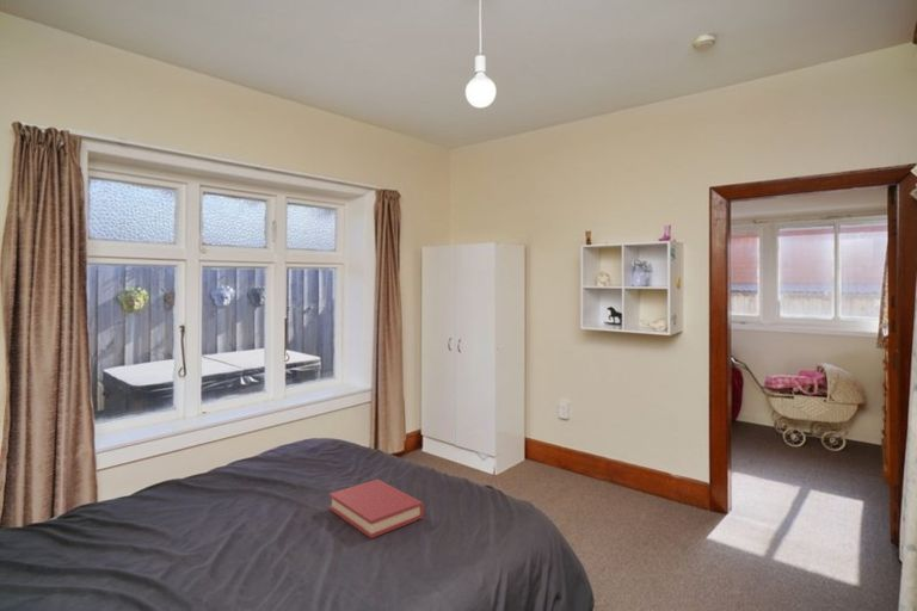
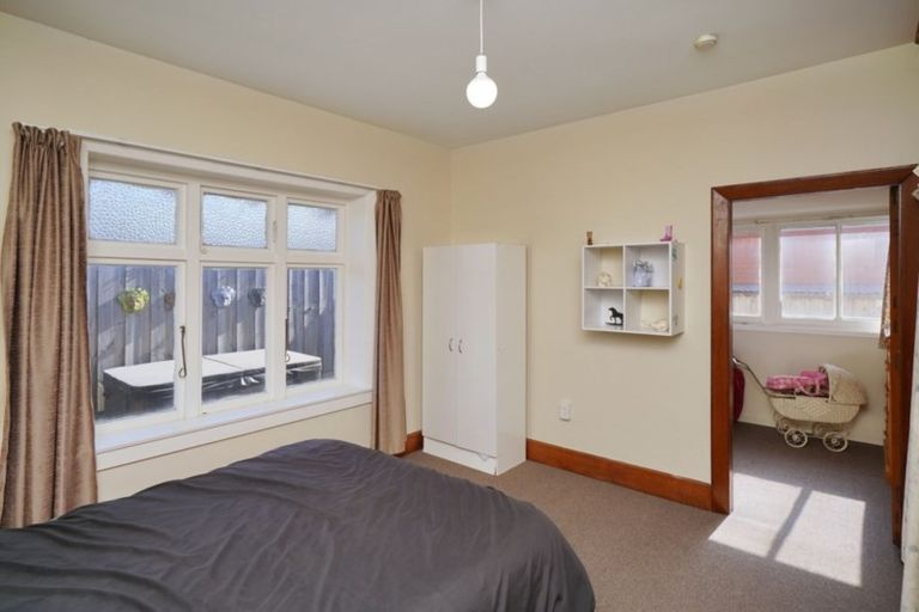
- hardback book [328,479,425,539]
